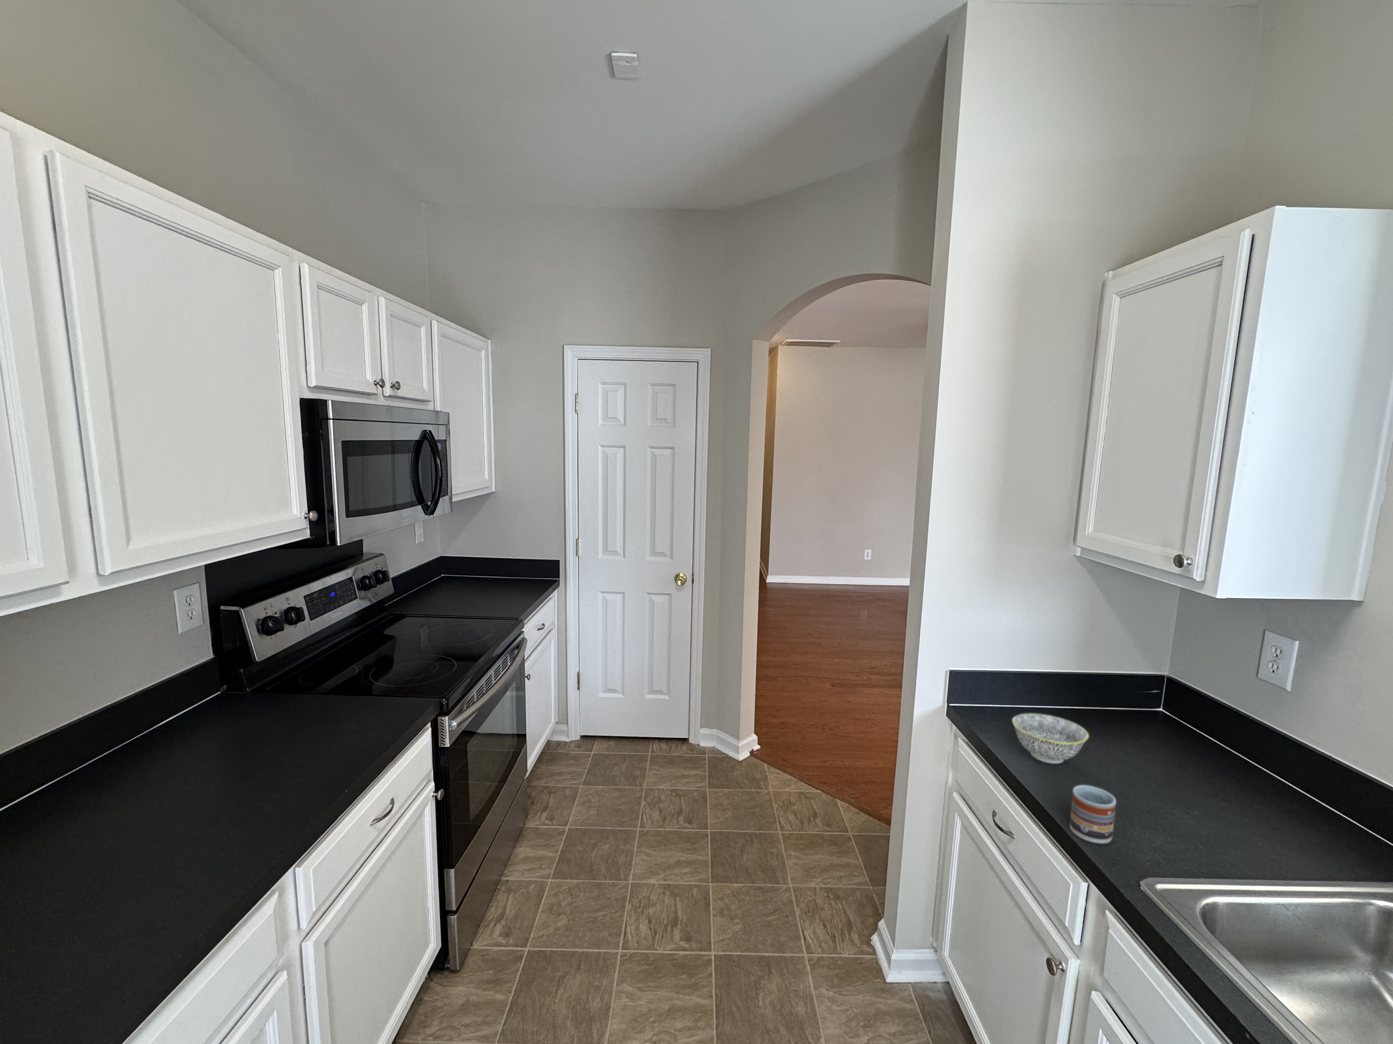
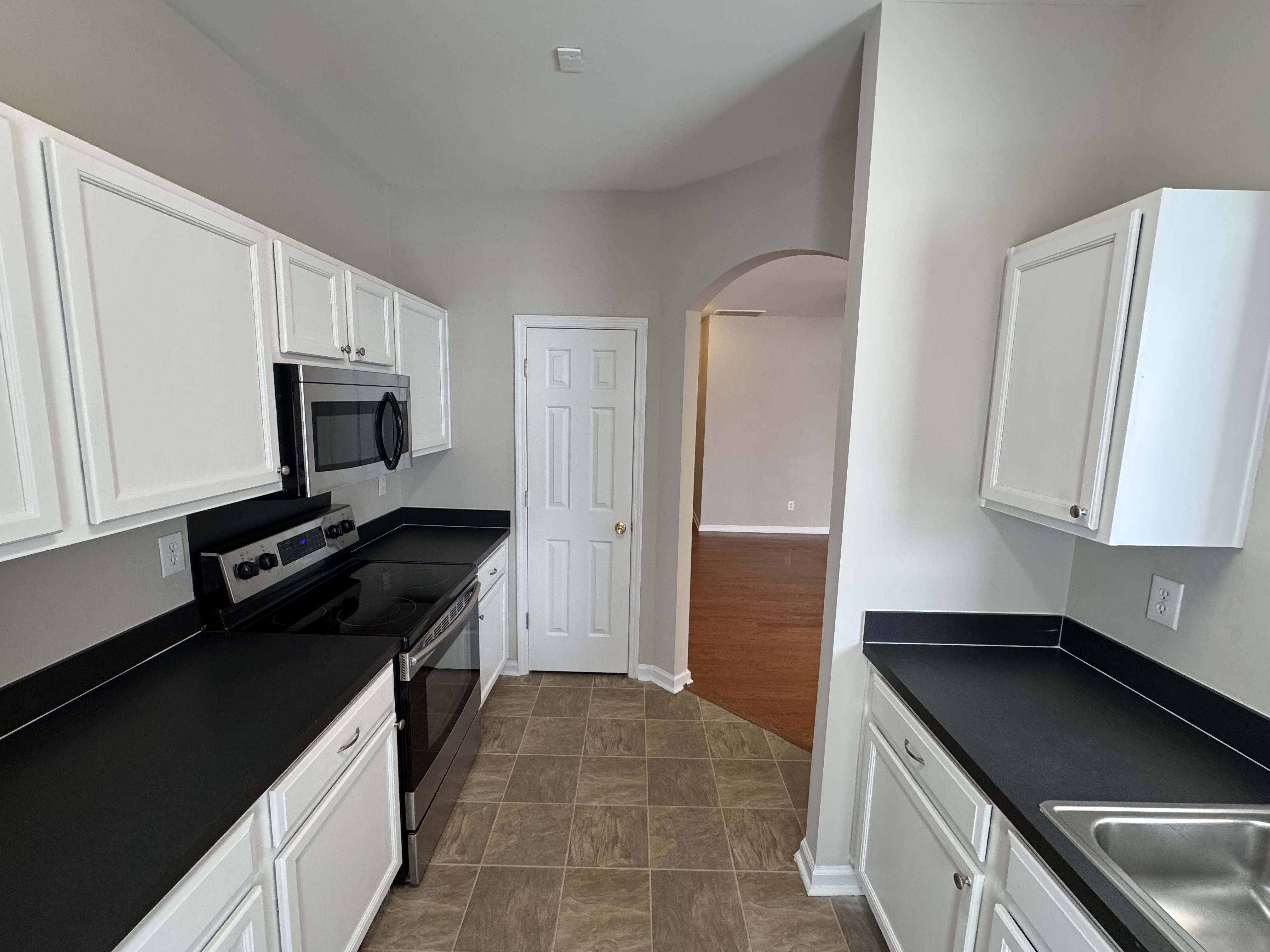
- cup [1069,785,1117,844]
- bowl [1012,713,1089,764]
